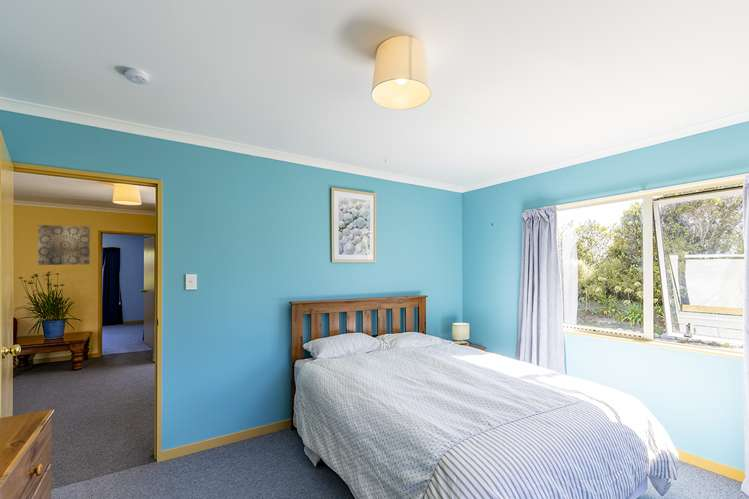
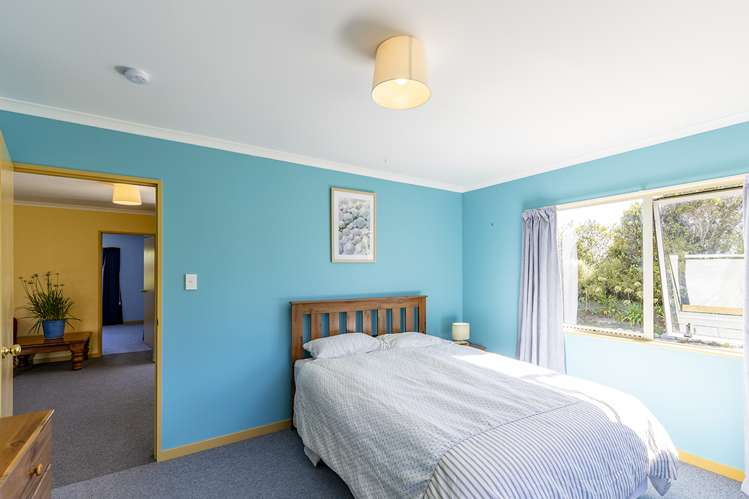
- wall art [37,224,91,266]
